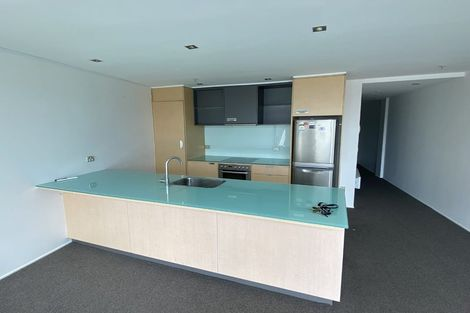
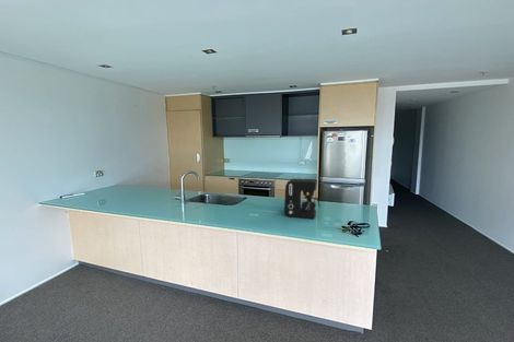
+ coffee maker [283,178,320,220]
